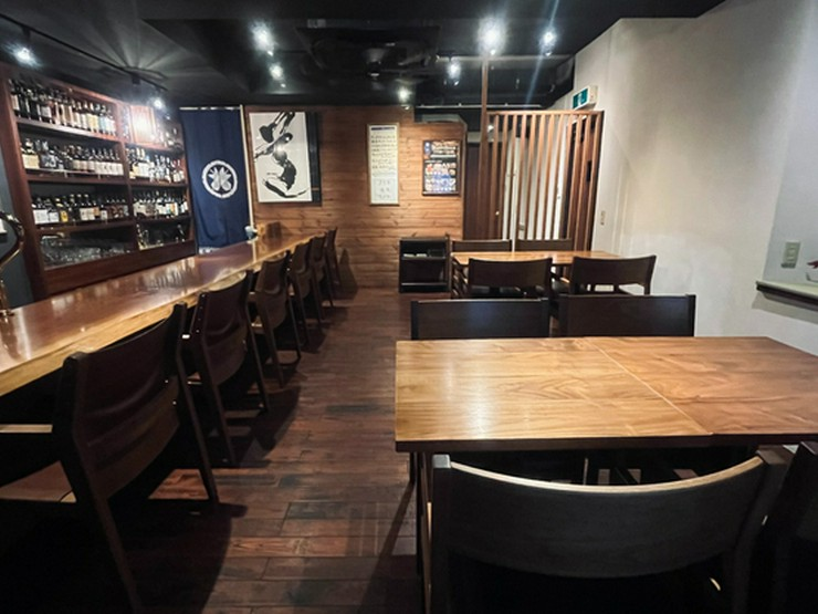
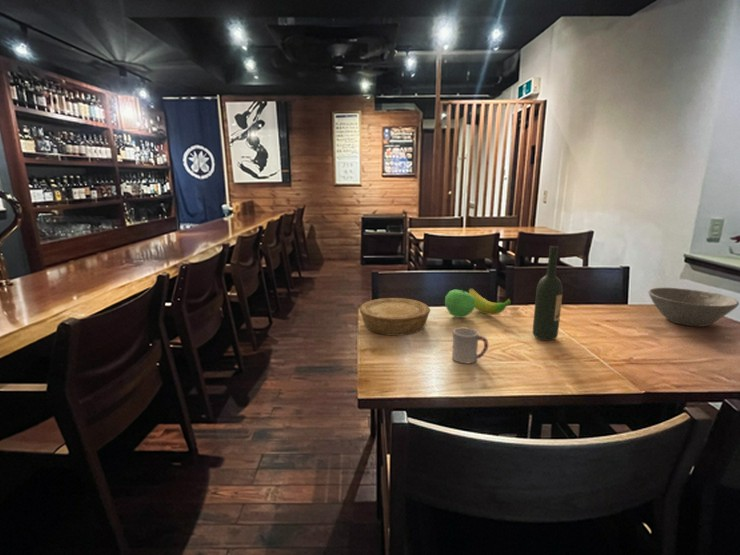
+ bowl [648,287,740,328]
+ bowl [358,297,431,337]
+ wine bottle [532,245,564,341]
+ fruit [444,286,512,319]
+ cup [451,326,489,364]
